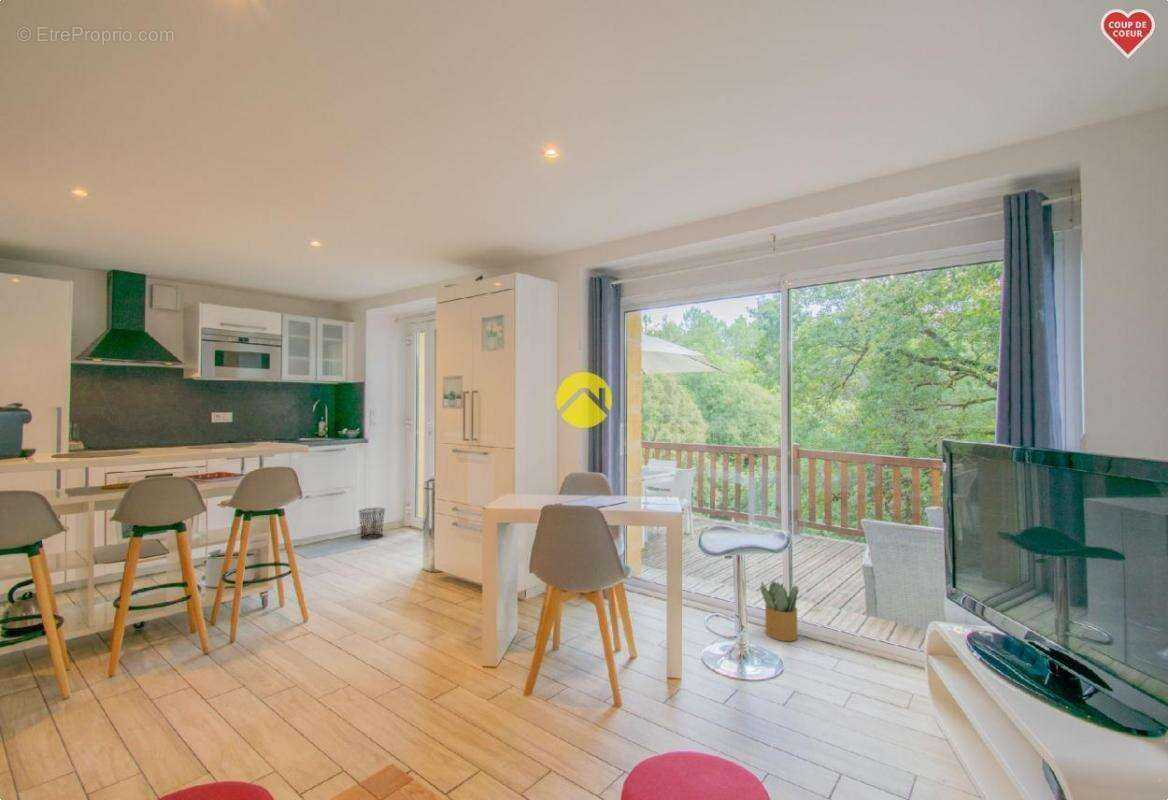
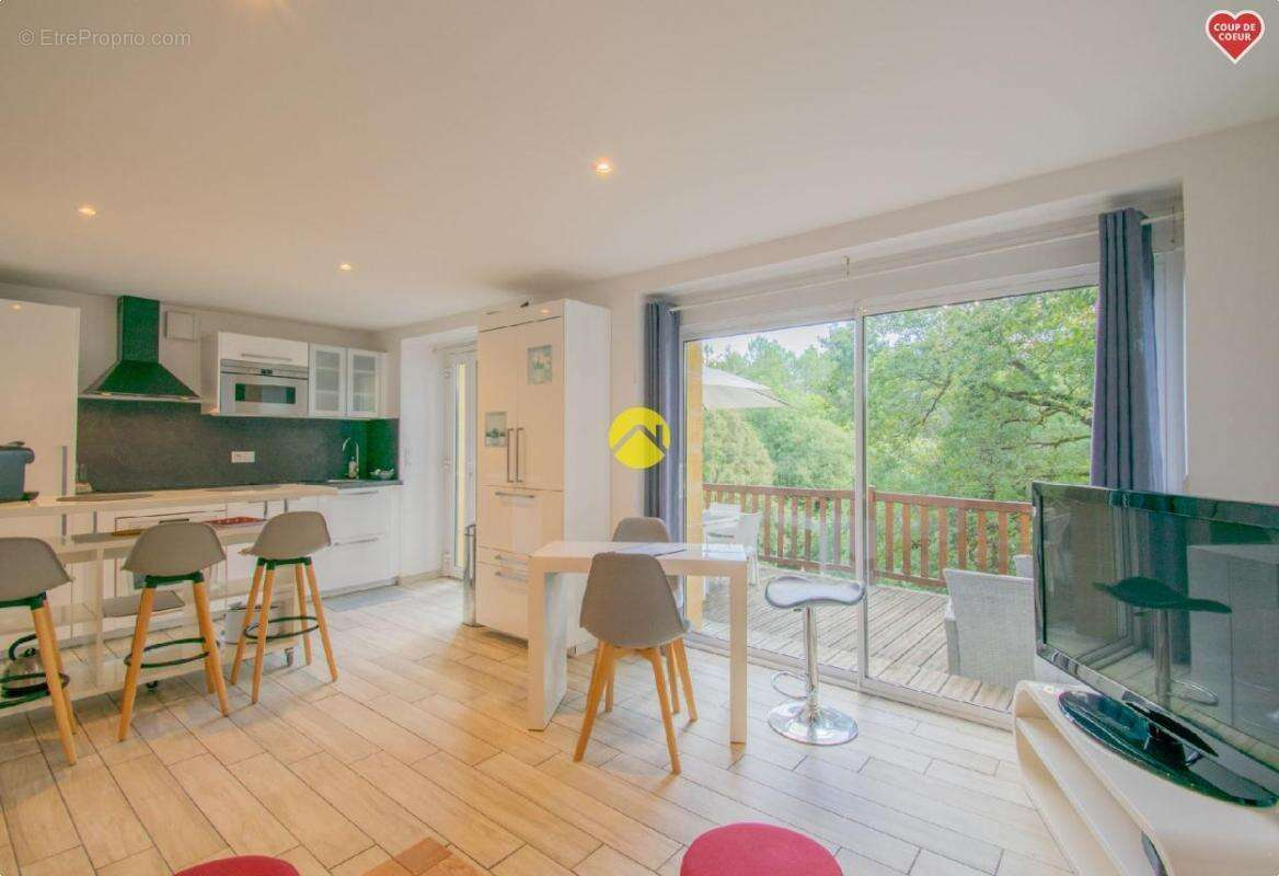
- potted plant [759,580,800,642]
- waste bin [357,507,386,540]
